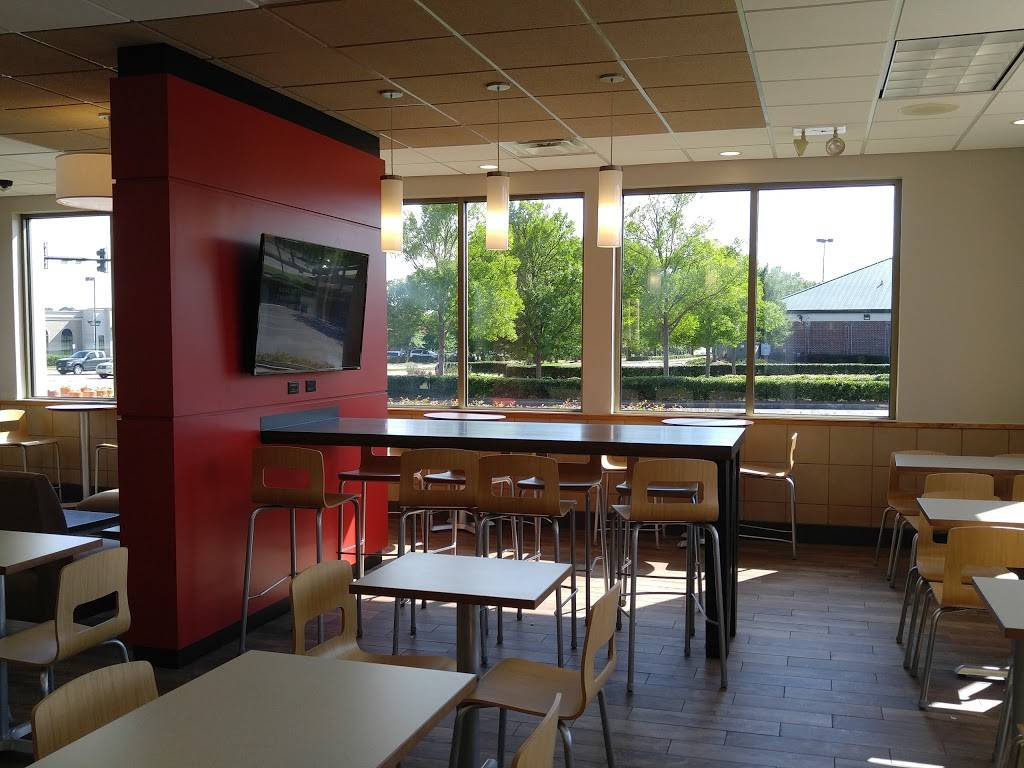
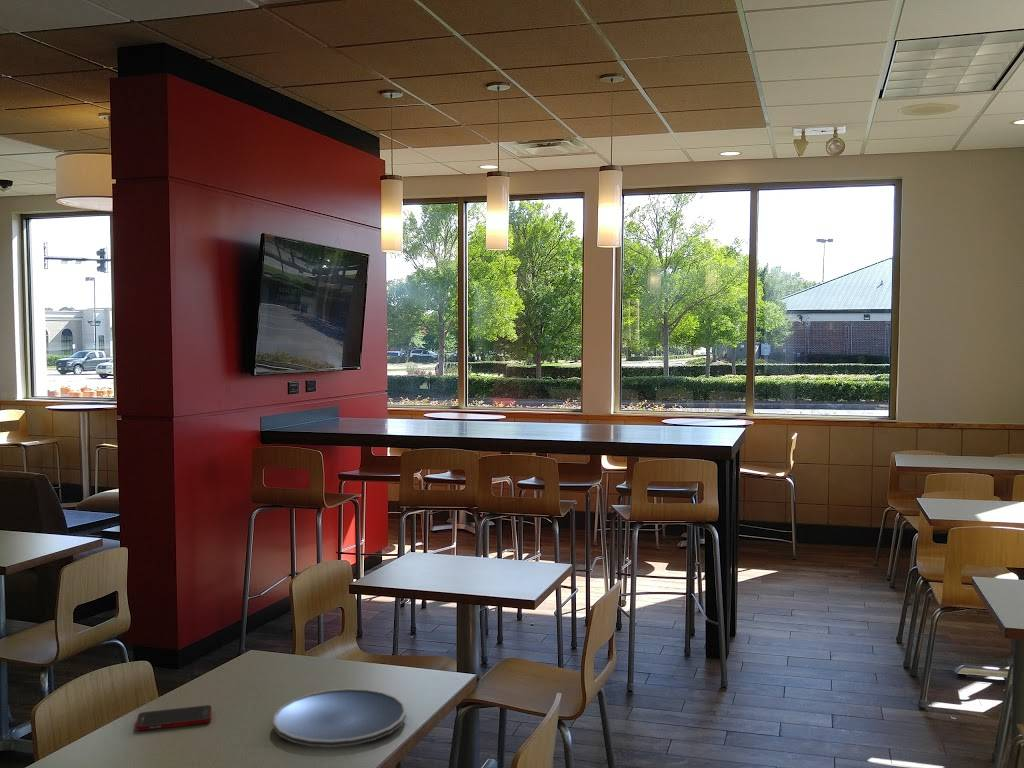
+ plate [272,688,407,748]
+ cell phone [134,704,213,731]
